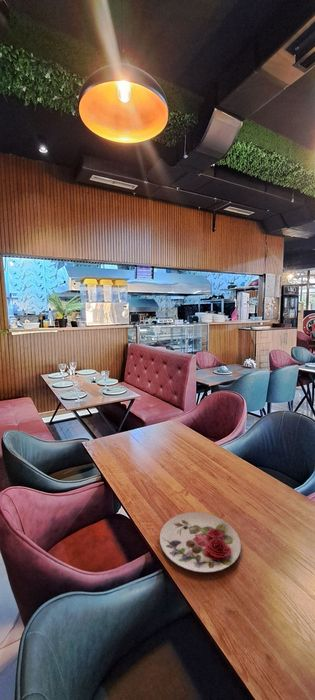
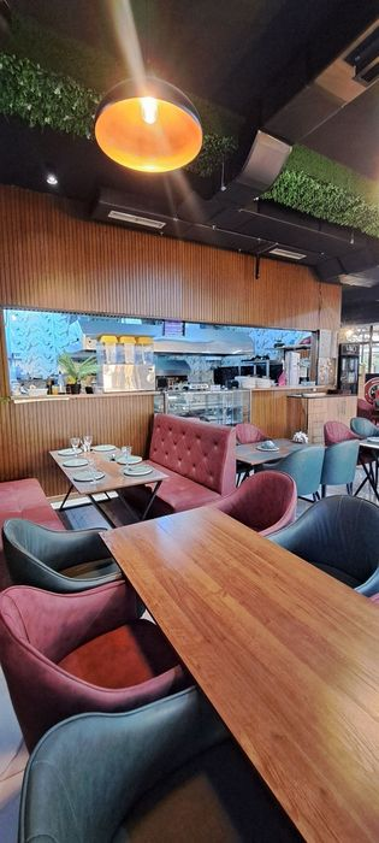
- plate [159,511,242,573]
